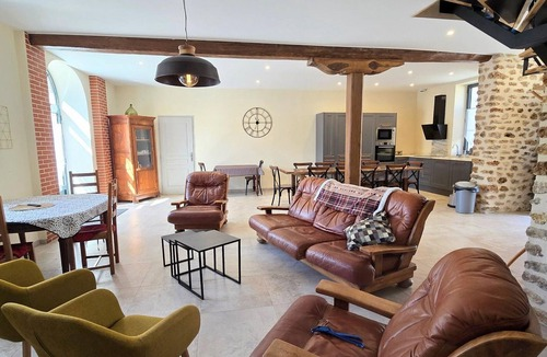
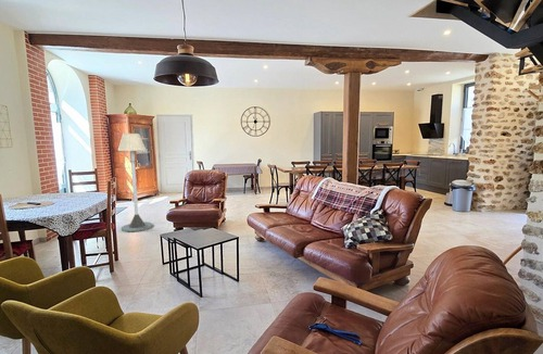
+ floor lamp [117,132,153,233]
